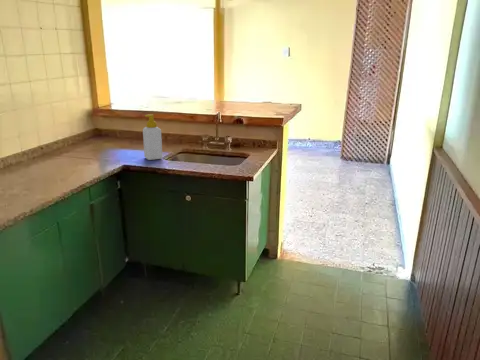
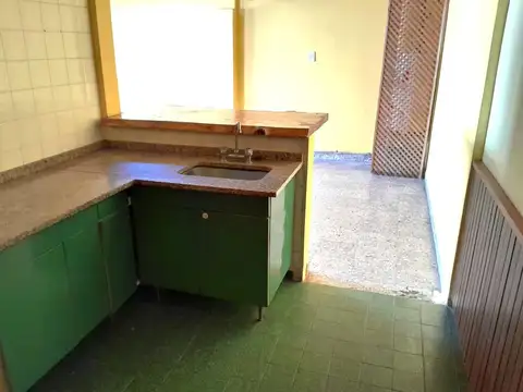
- soap bottle [142,113,163,161]
